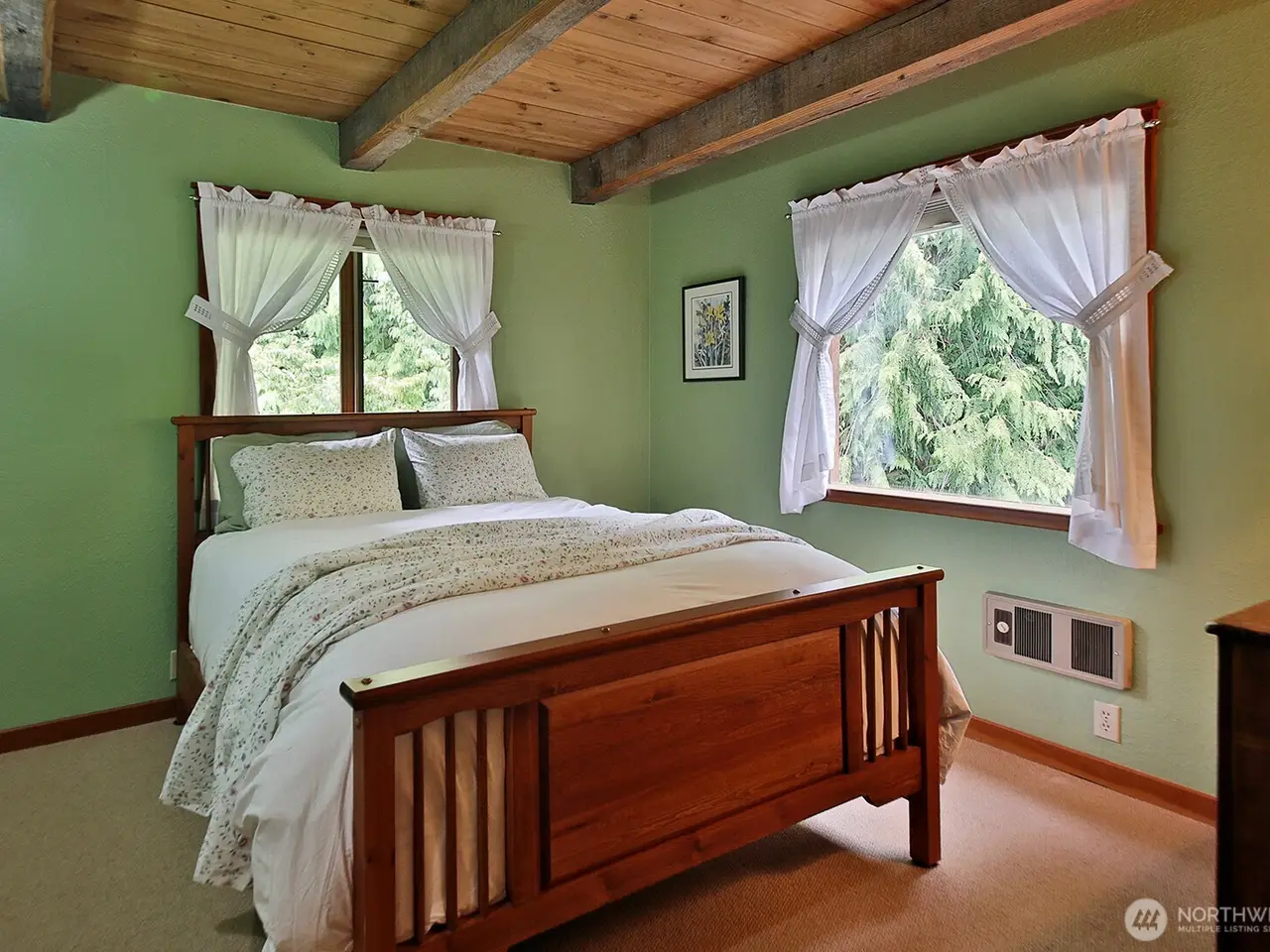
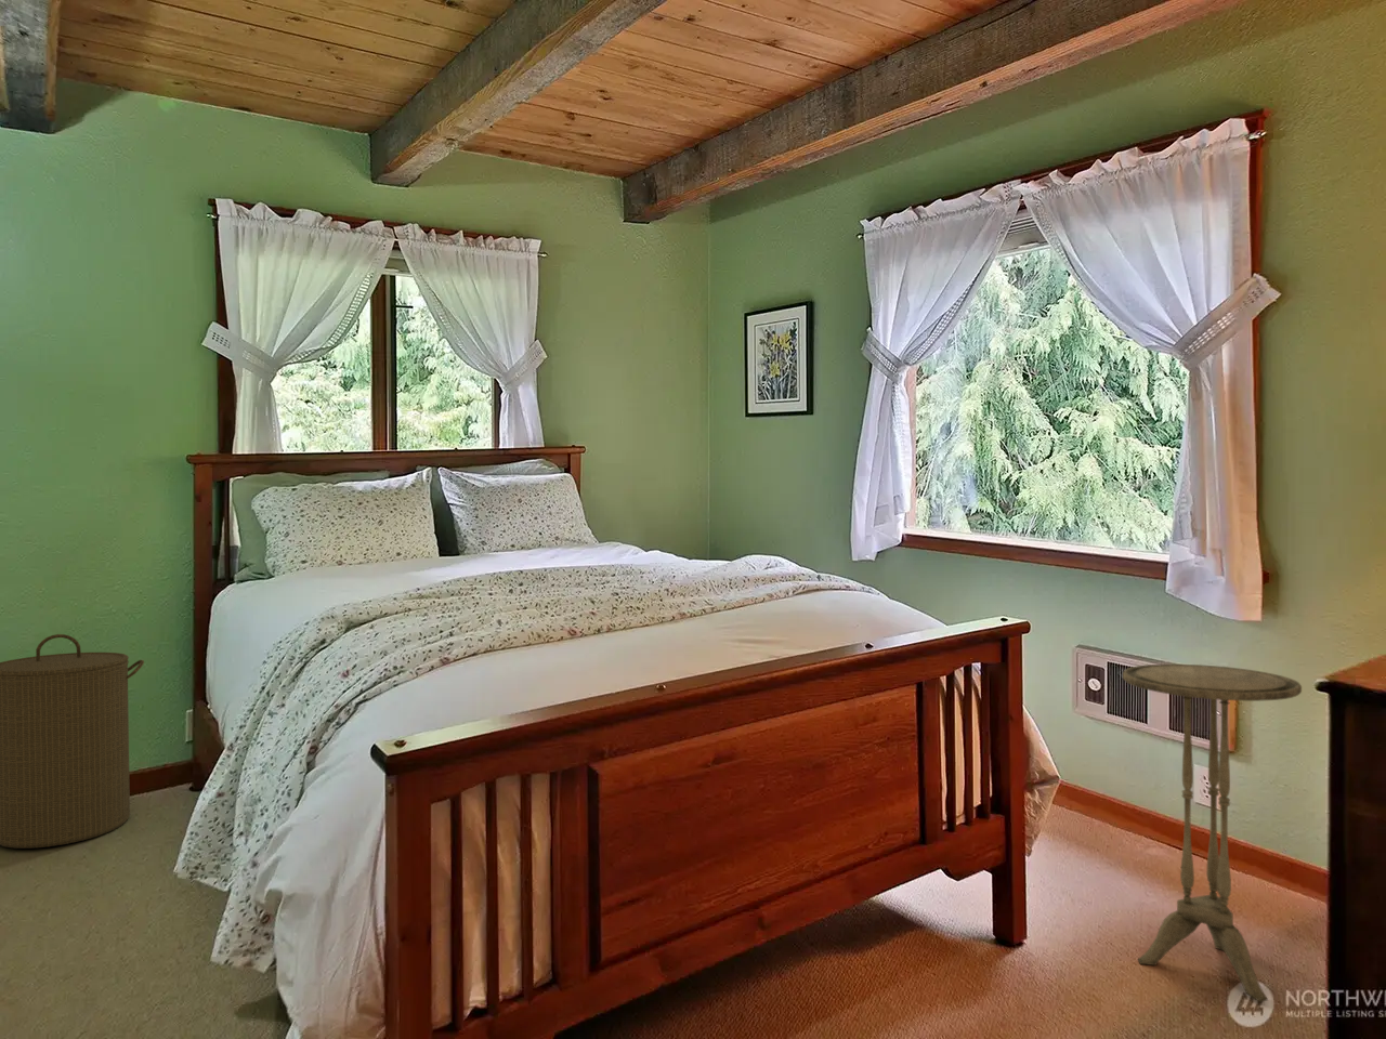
+ laundry hamper [0,633,145,849]
+ side table [1122,664,1303,1003]
